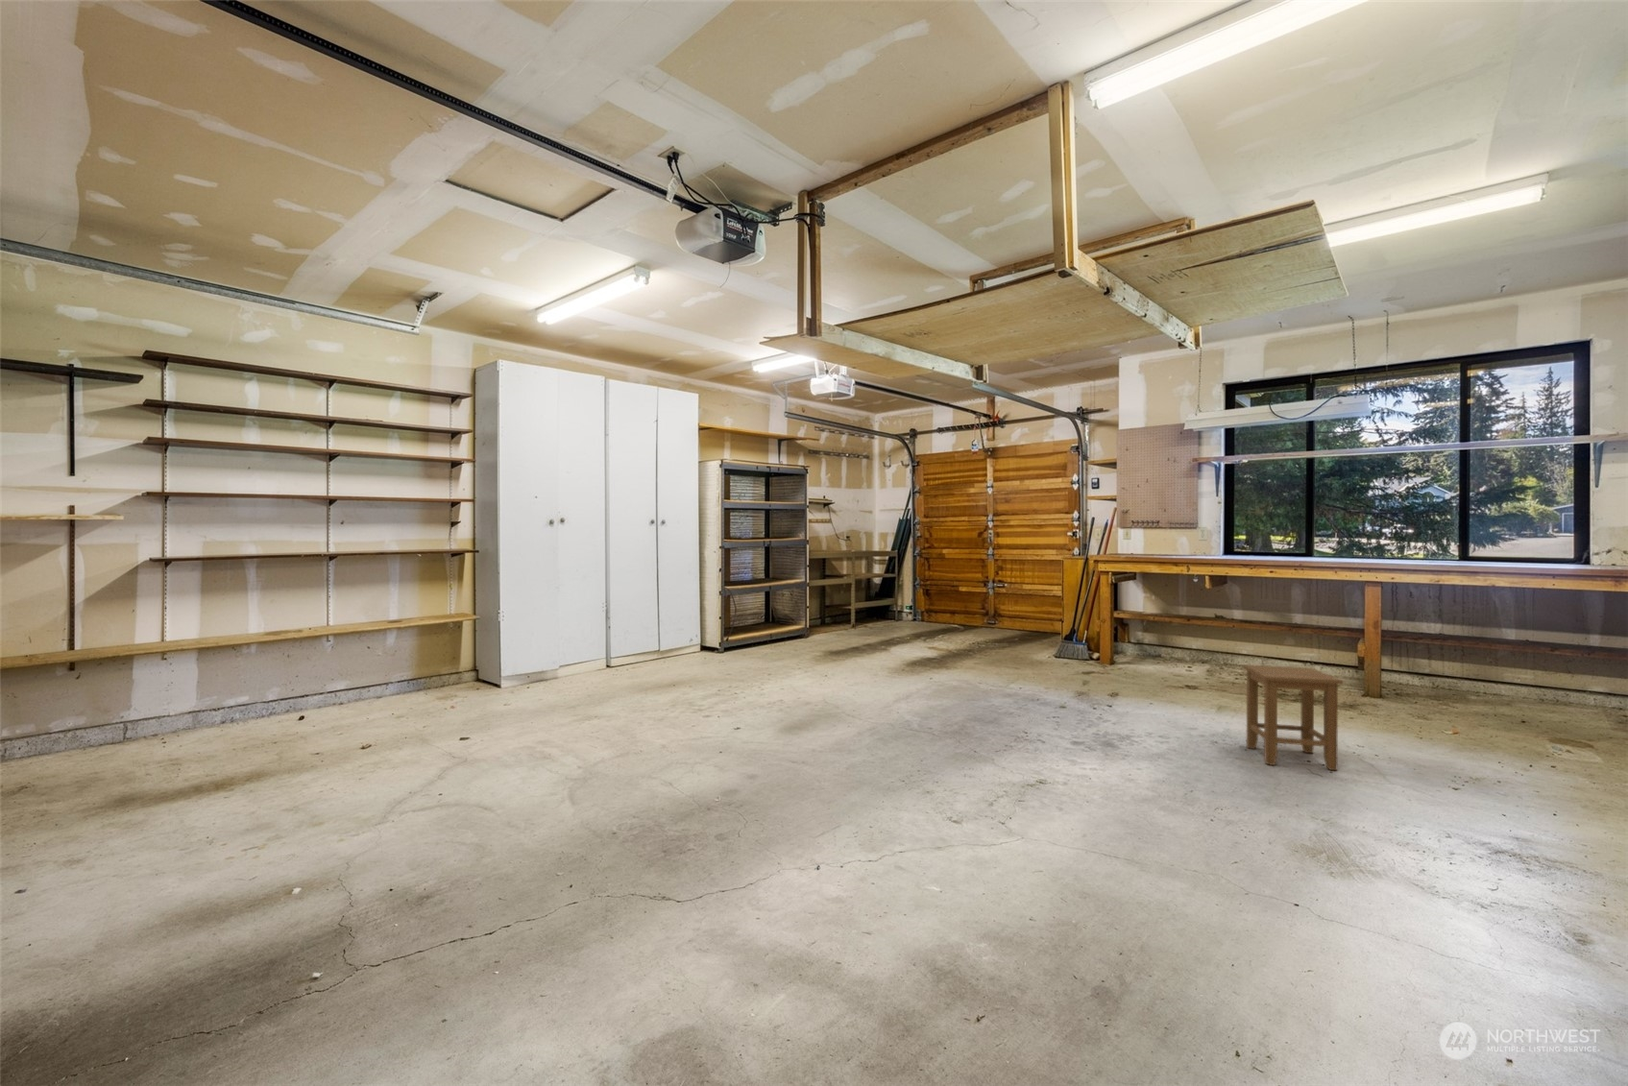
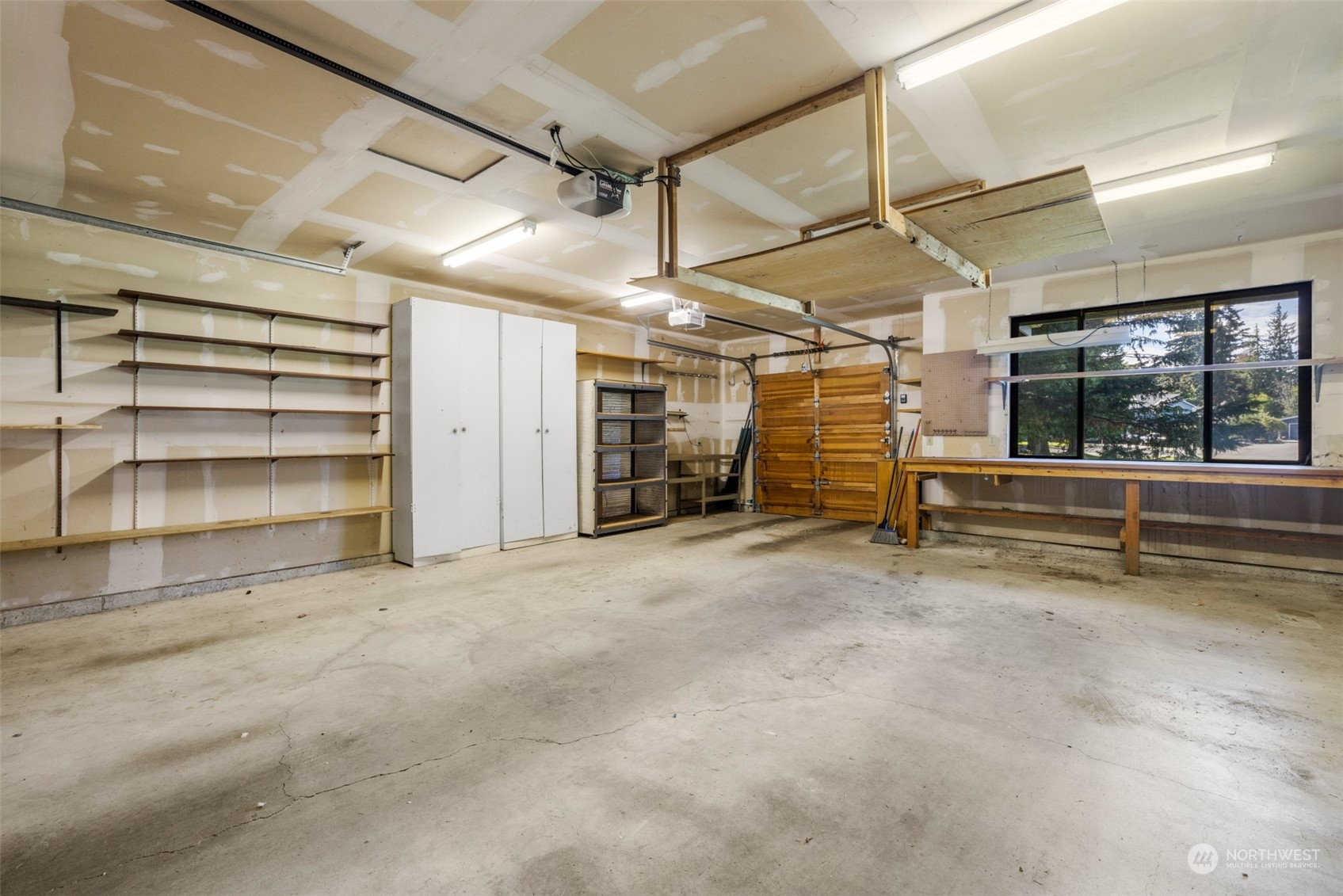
- stool [1241,663,1343,771]
